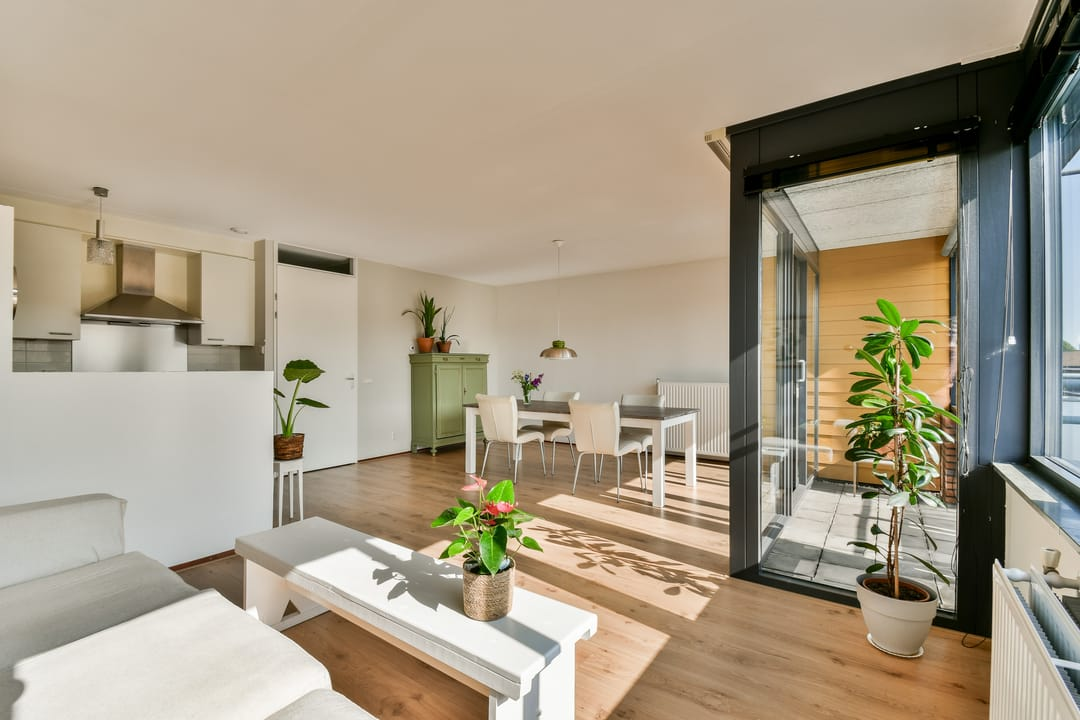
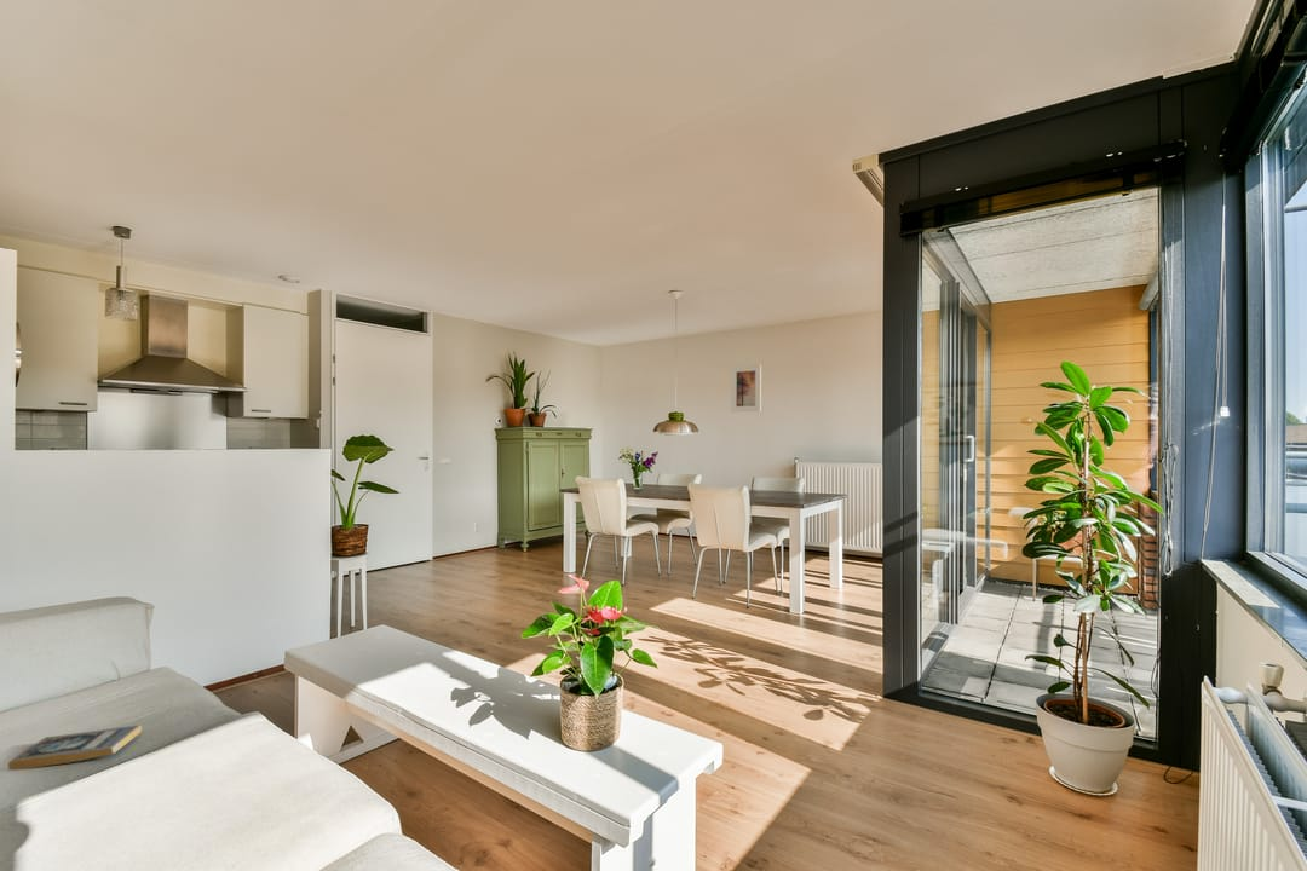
+ book [7,723,143,771]
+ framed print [730,363,762,414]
